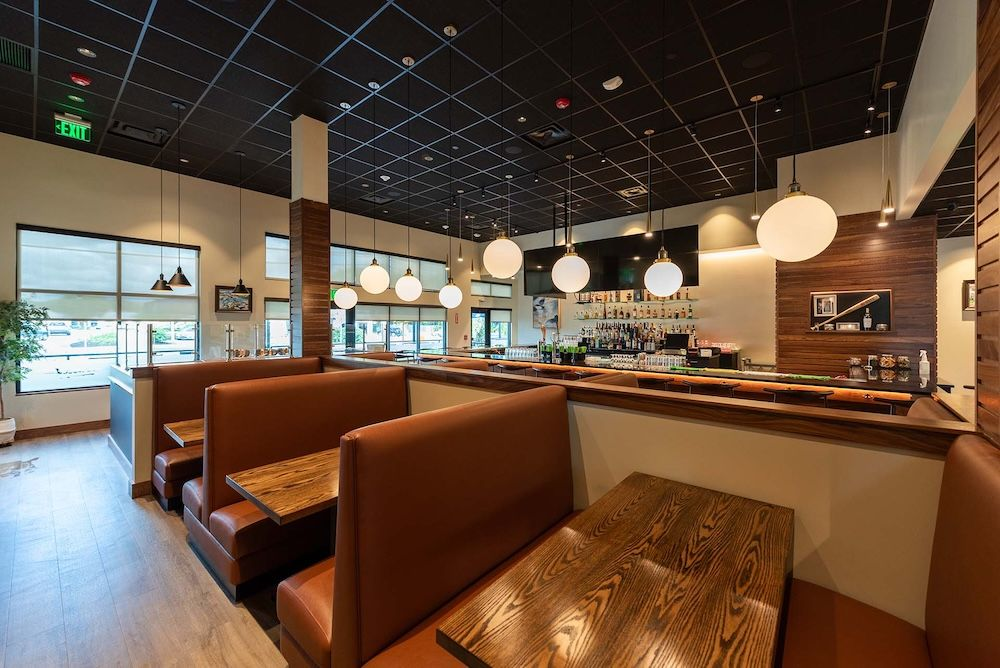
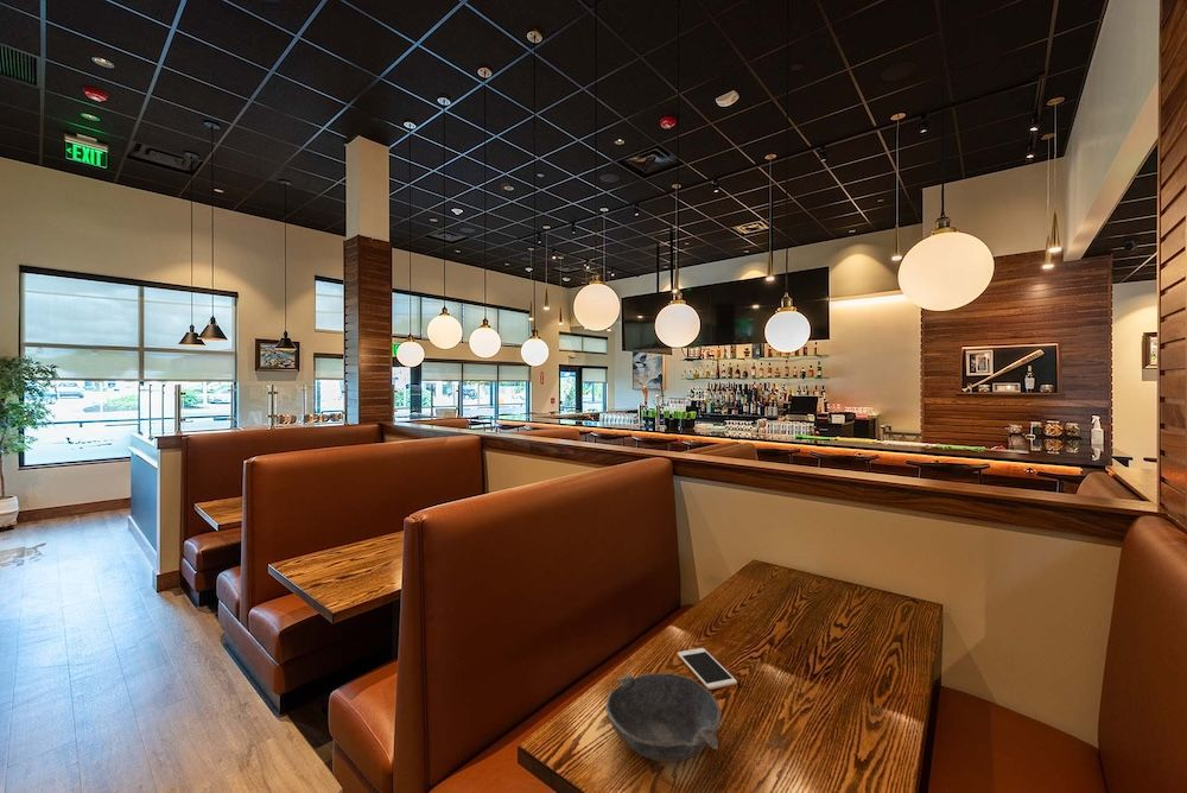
+ cell phone [677,647,738,691]
+ bowl [604,672,722,763]
